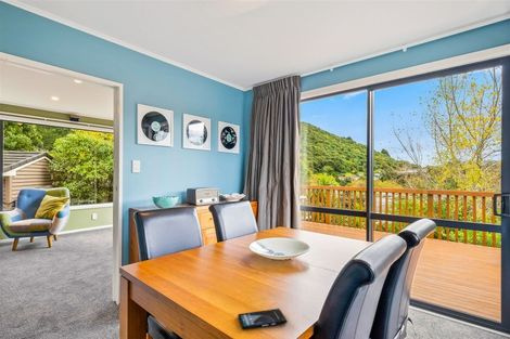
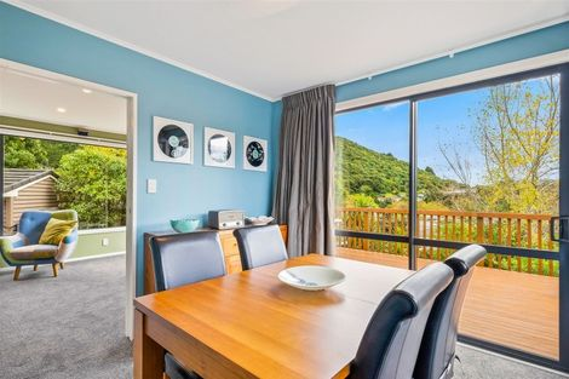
- smartphone [237,308,289,330]
